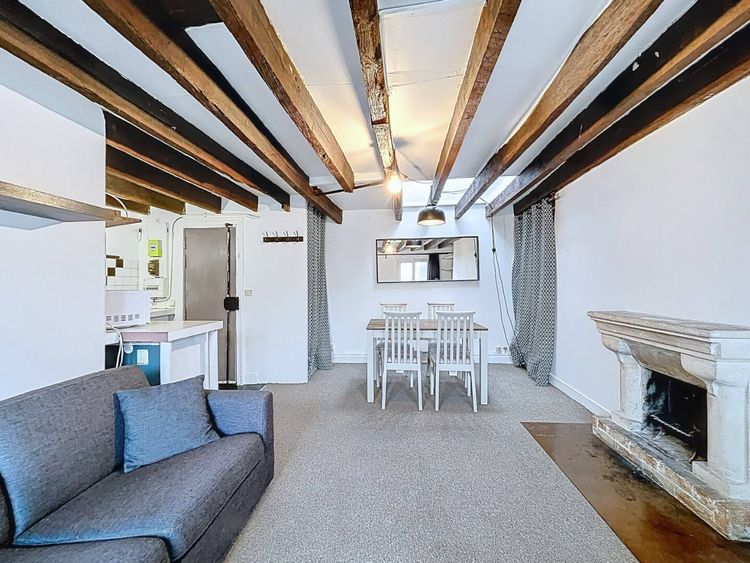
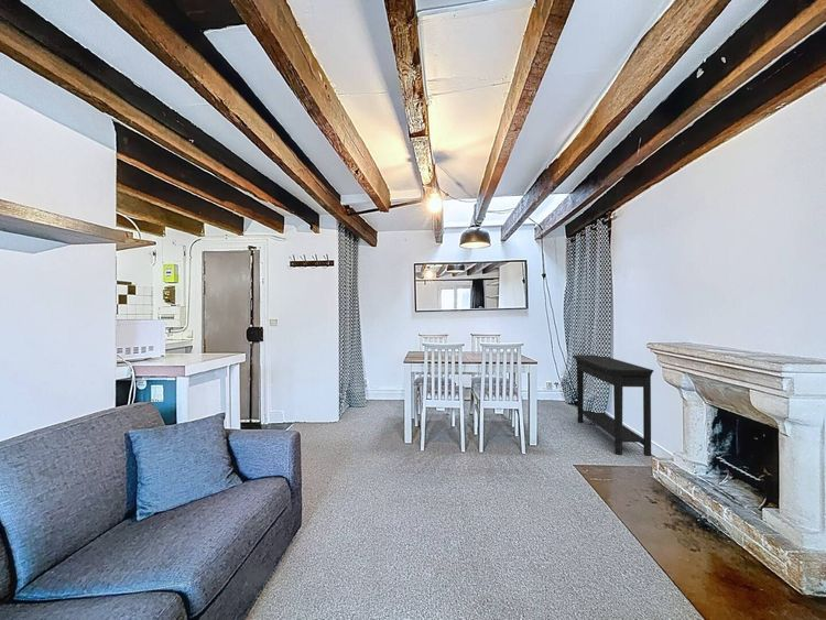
+ console table [572,353,654,457]
